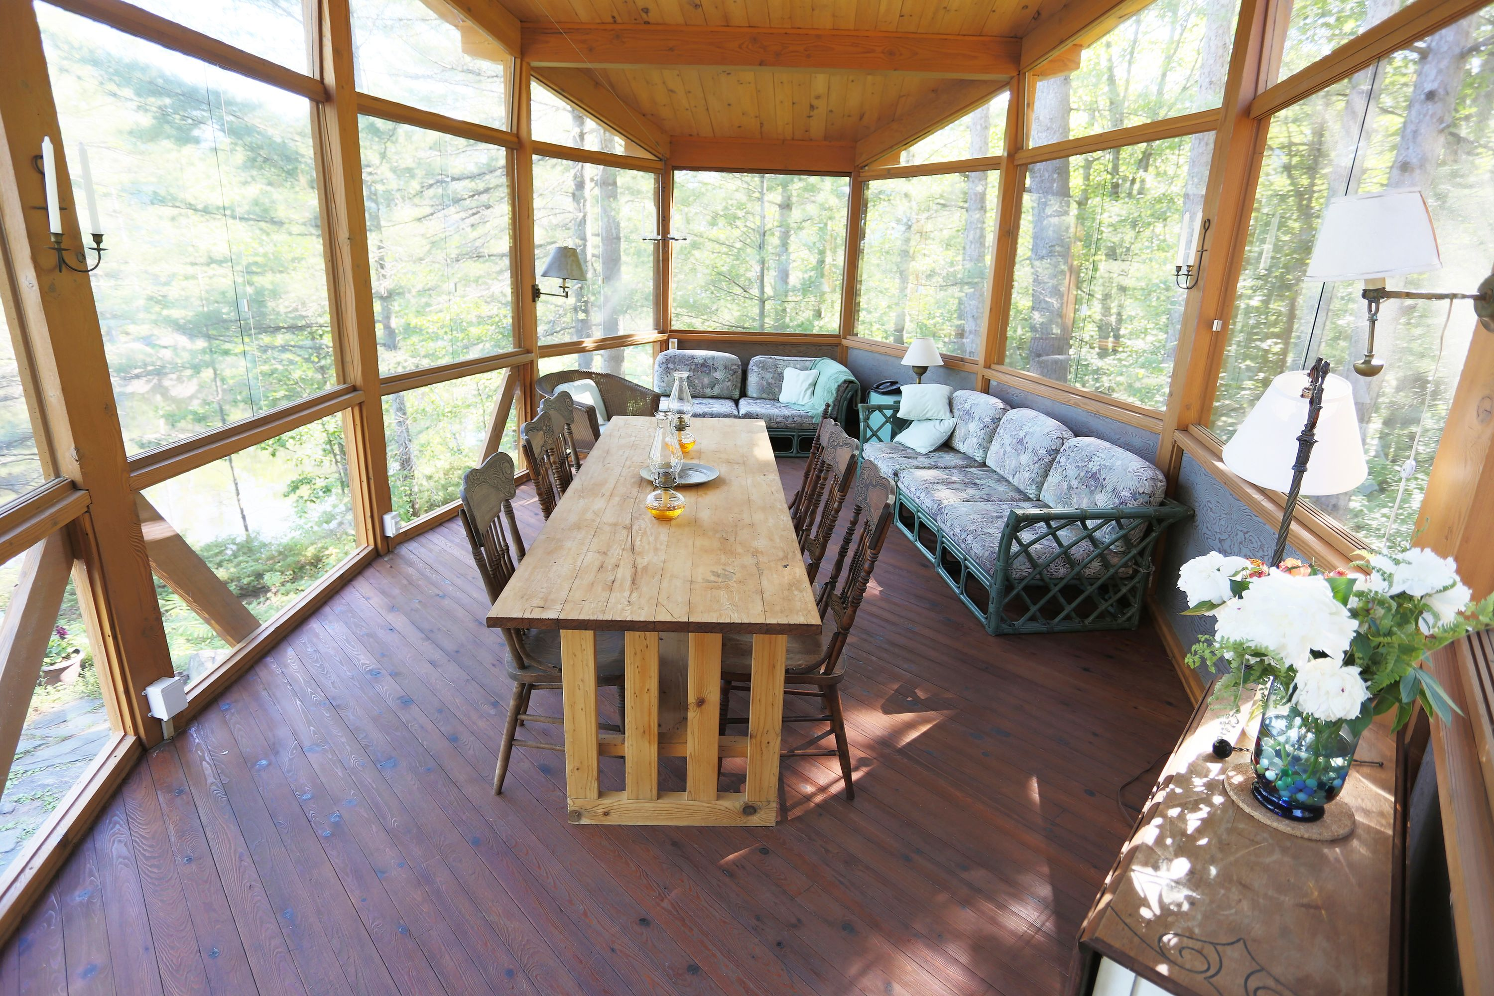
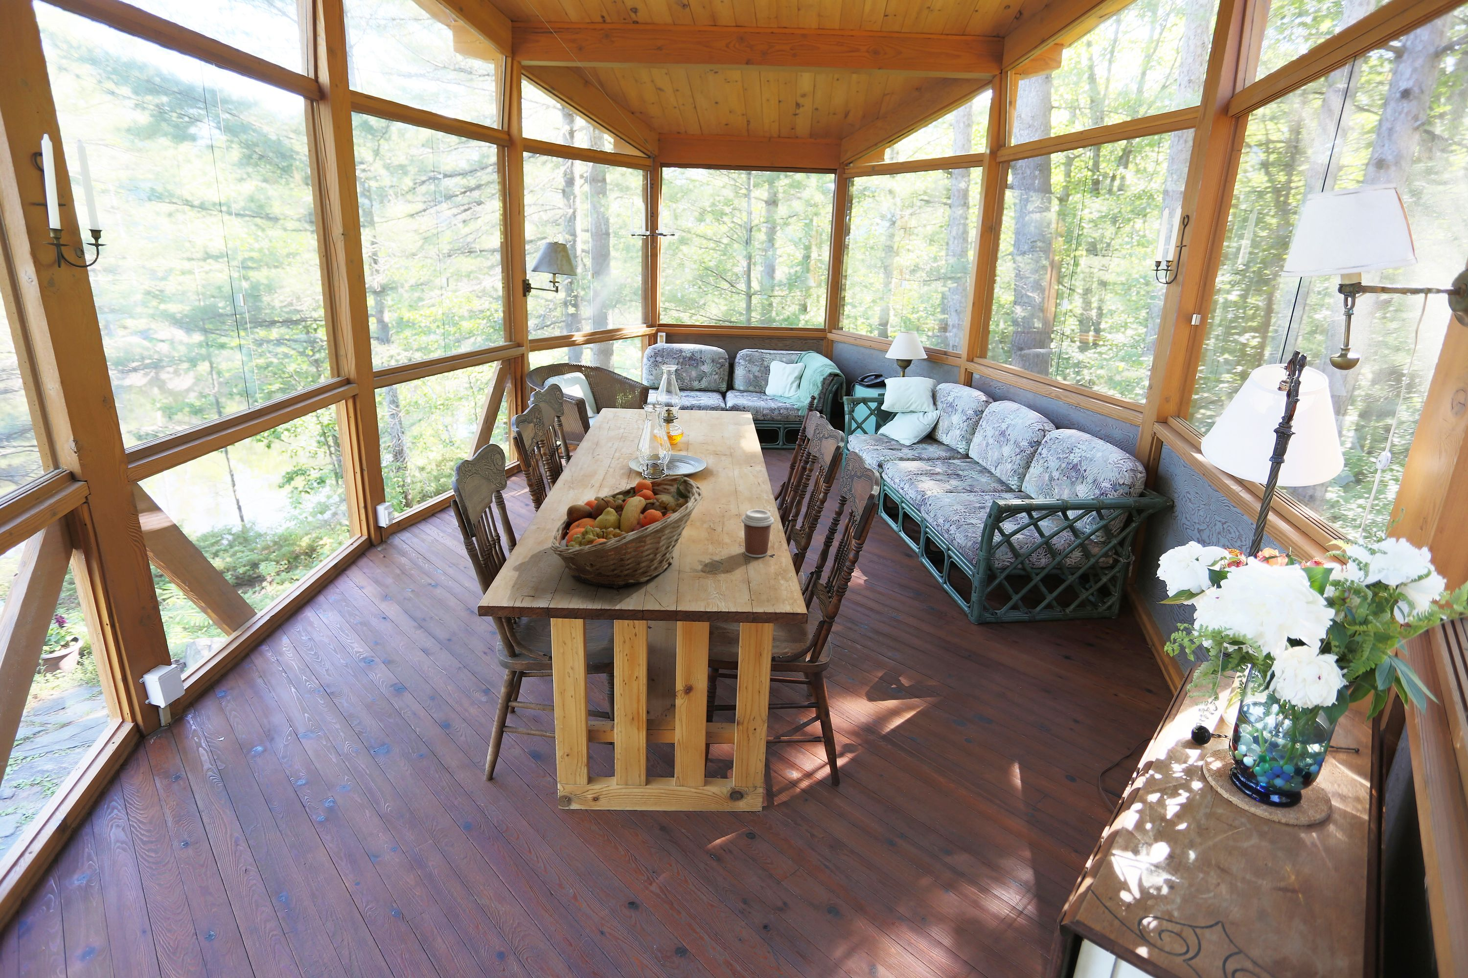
+ fruit basket [550,475,703,588]
+ coffee cup [742,509,774,558]
